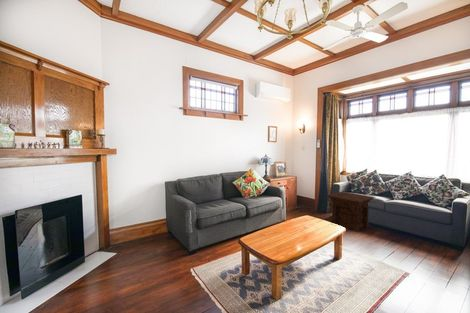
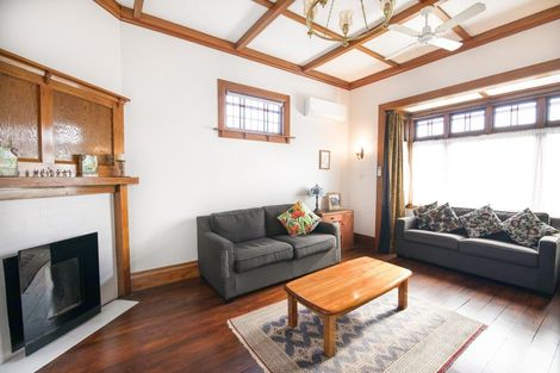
- side table [326,190,377,233]
